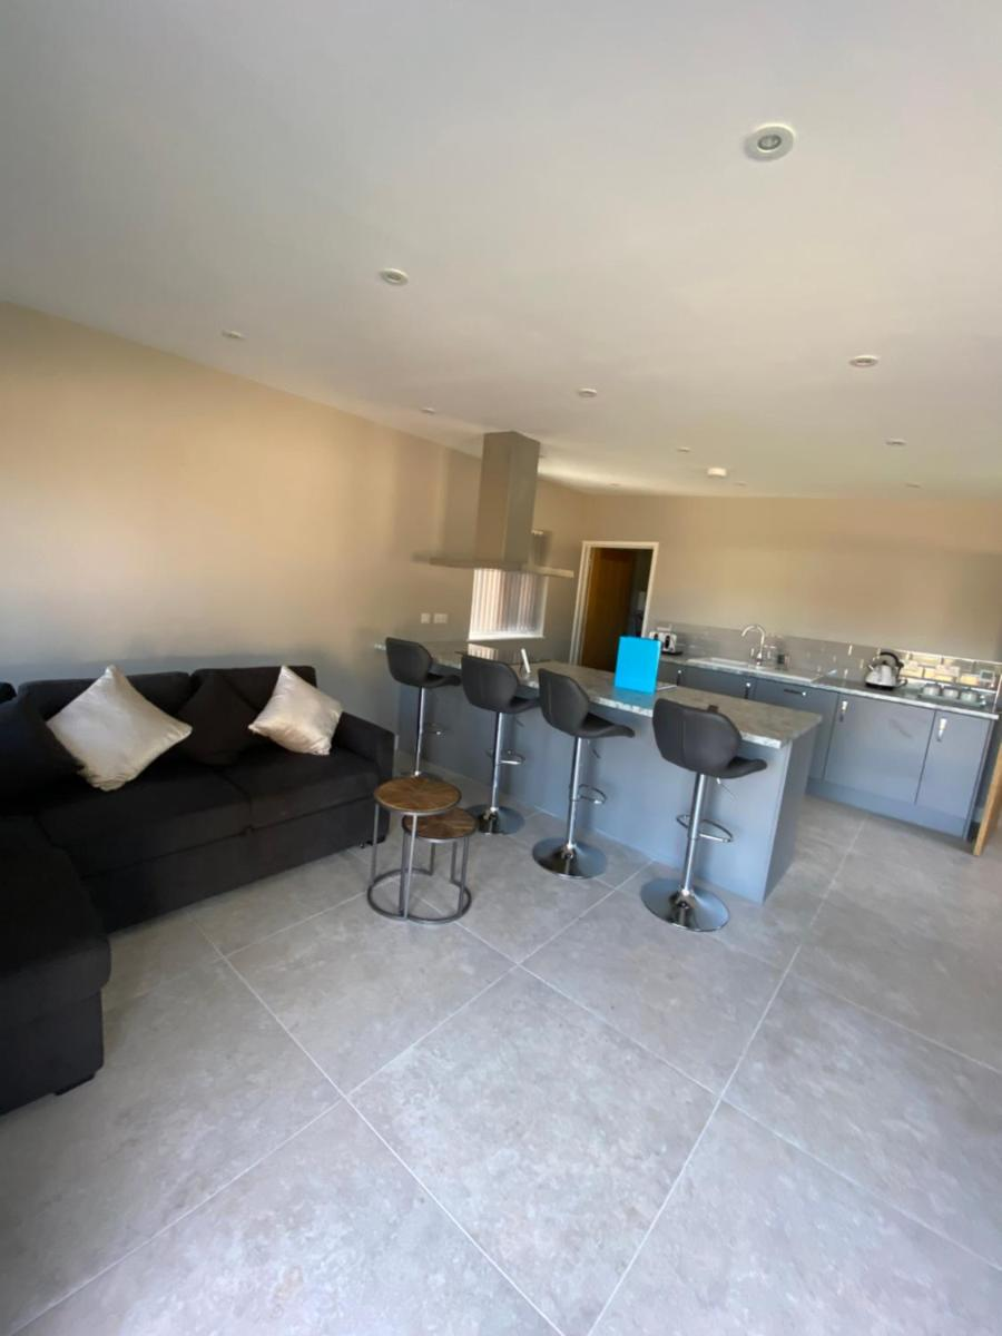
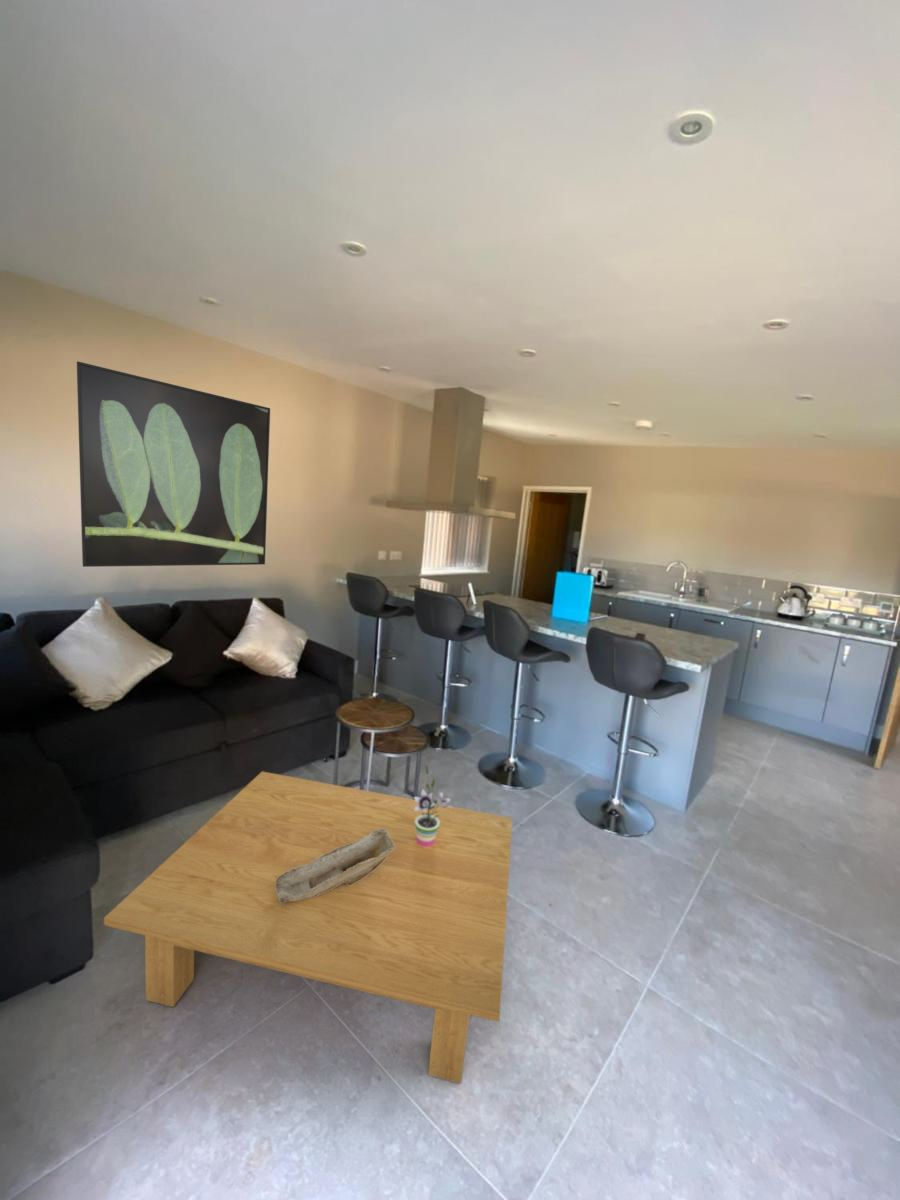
+ coffee table [103,771,513,1085]
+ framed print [76,360,271,568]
+ decorative bowl [276,829,395,903]
+ potted plant [413,764,454,847]
